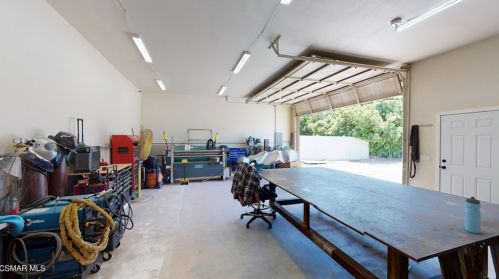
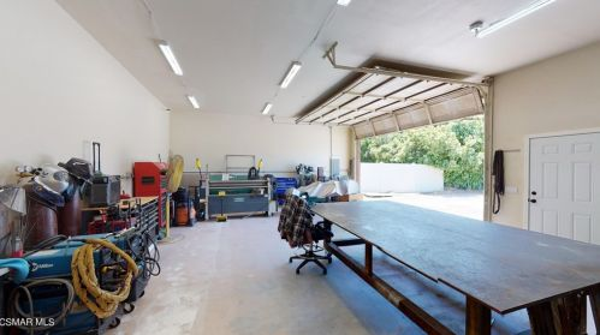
- water bottle [464,196,482,234]
